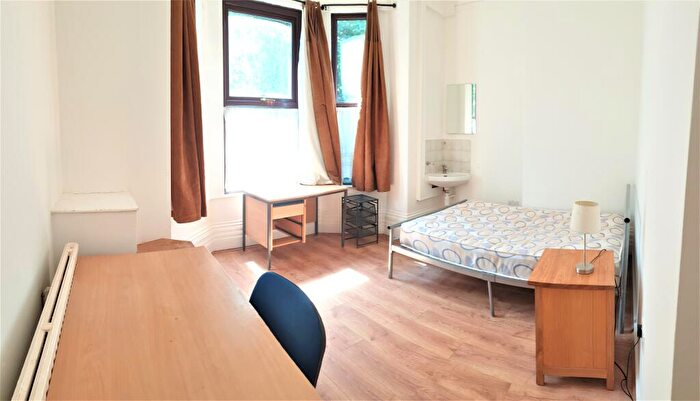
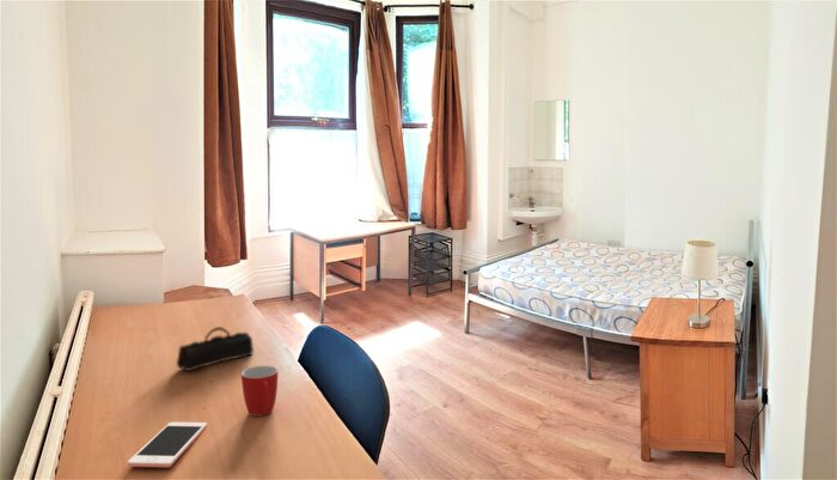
+ pencil case [176,326,255,372]
+ mug [240,364,279,418]
+ cell phone [127,421,208,468]
